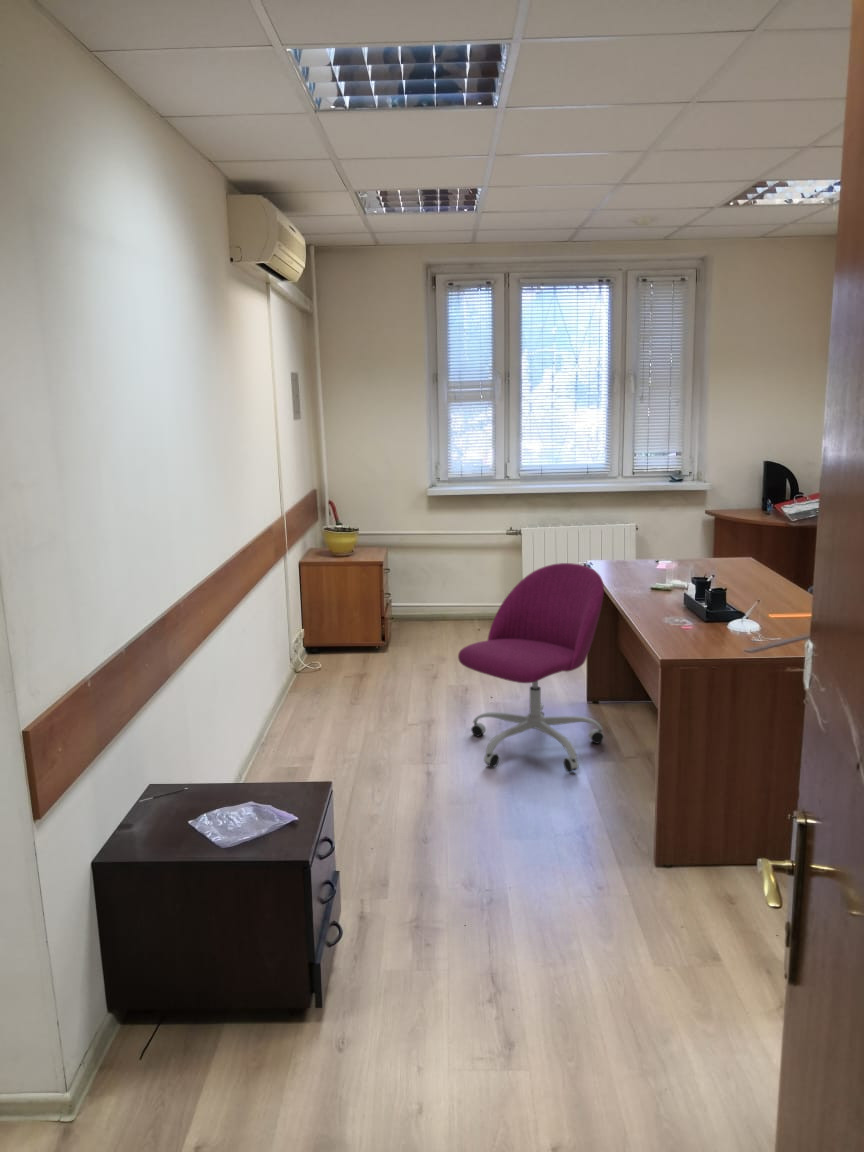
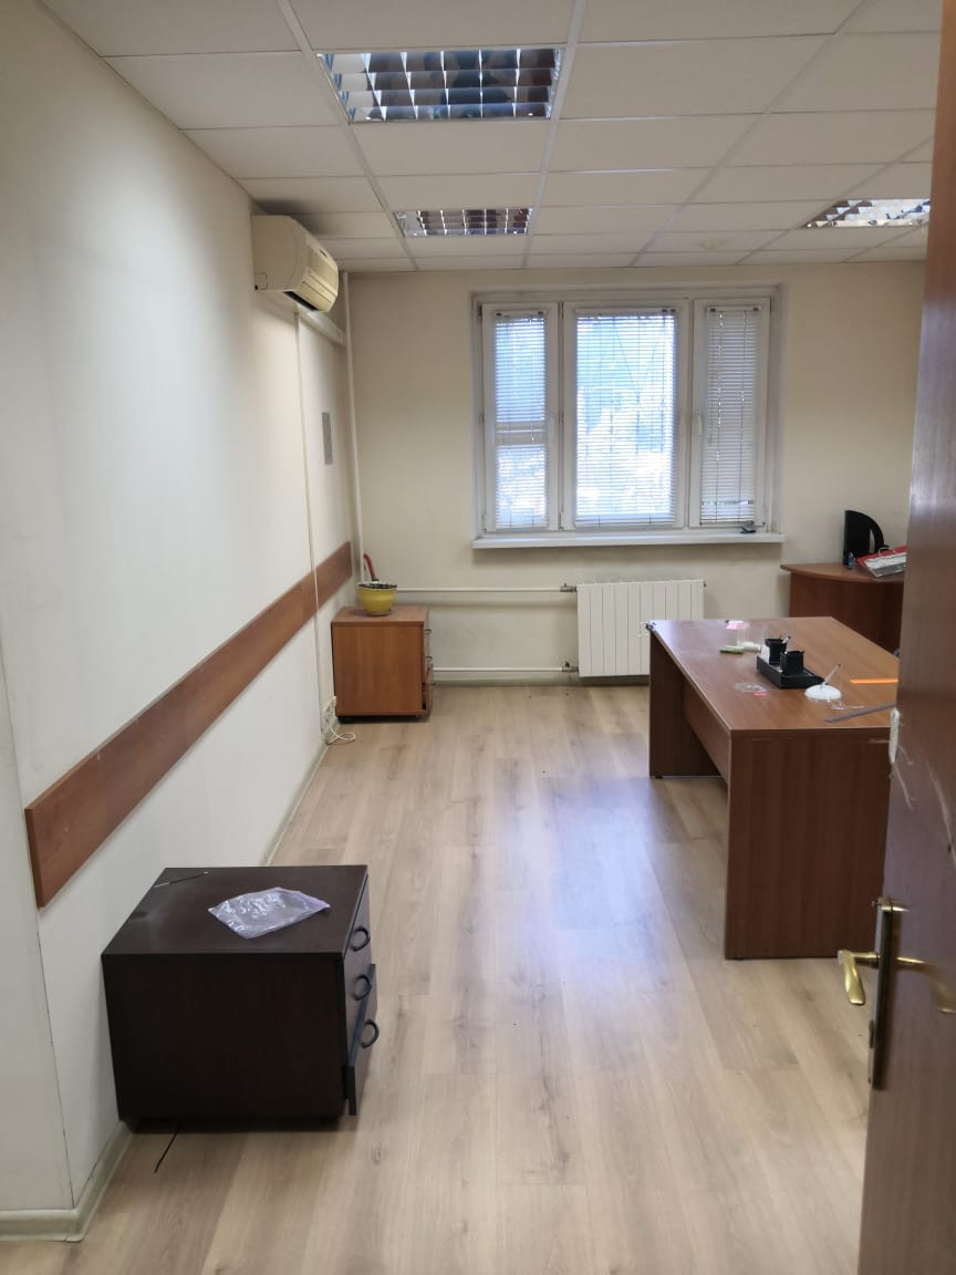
- office chair [457,562,605,773]
